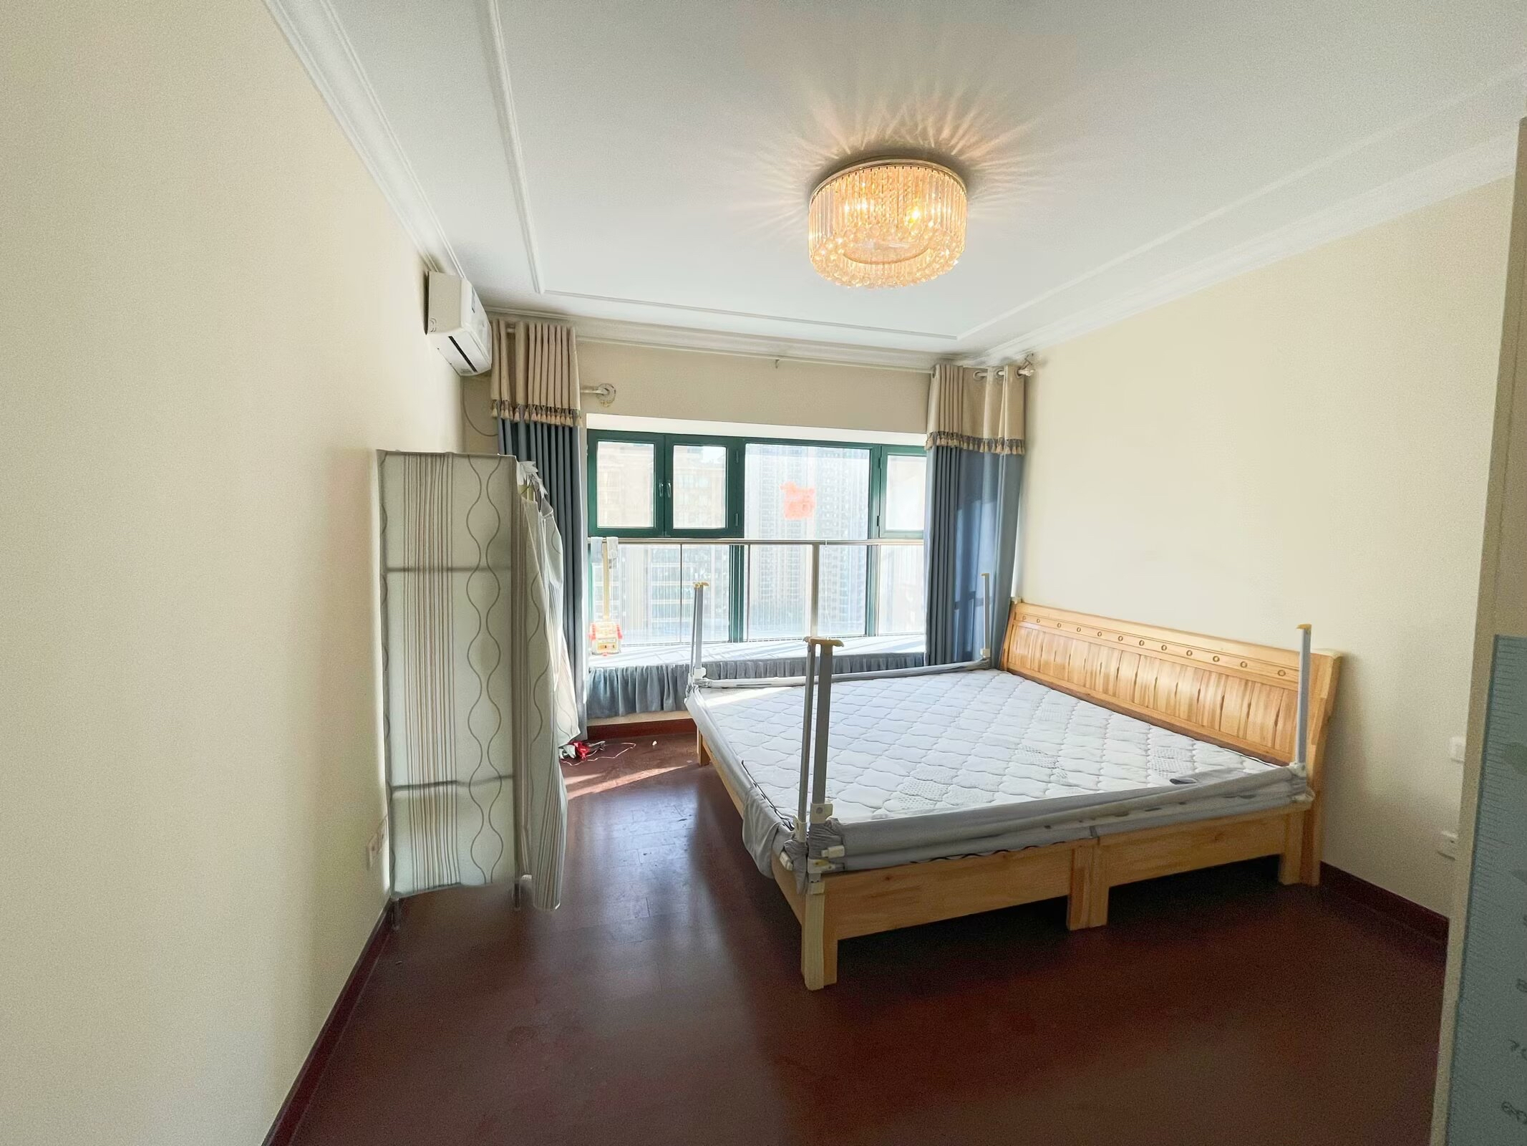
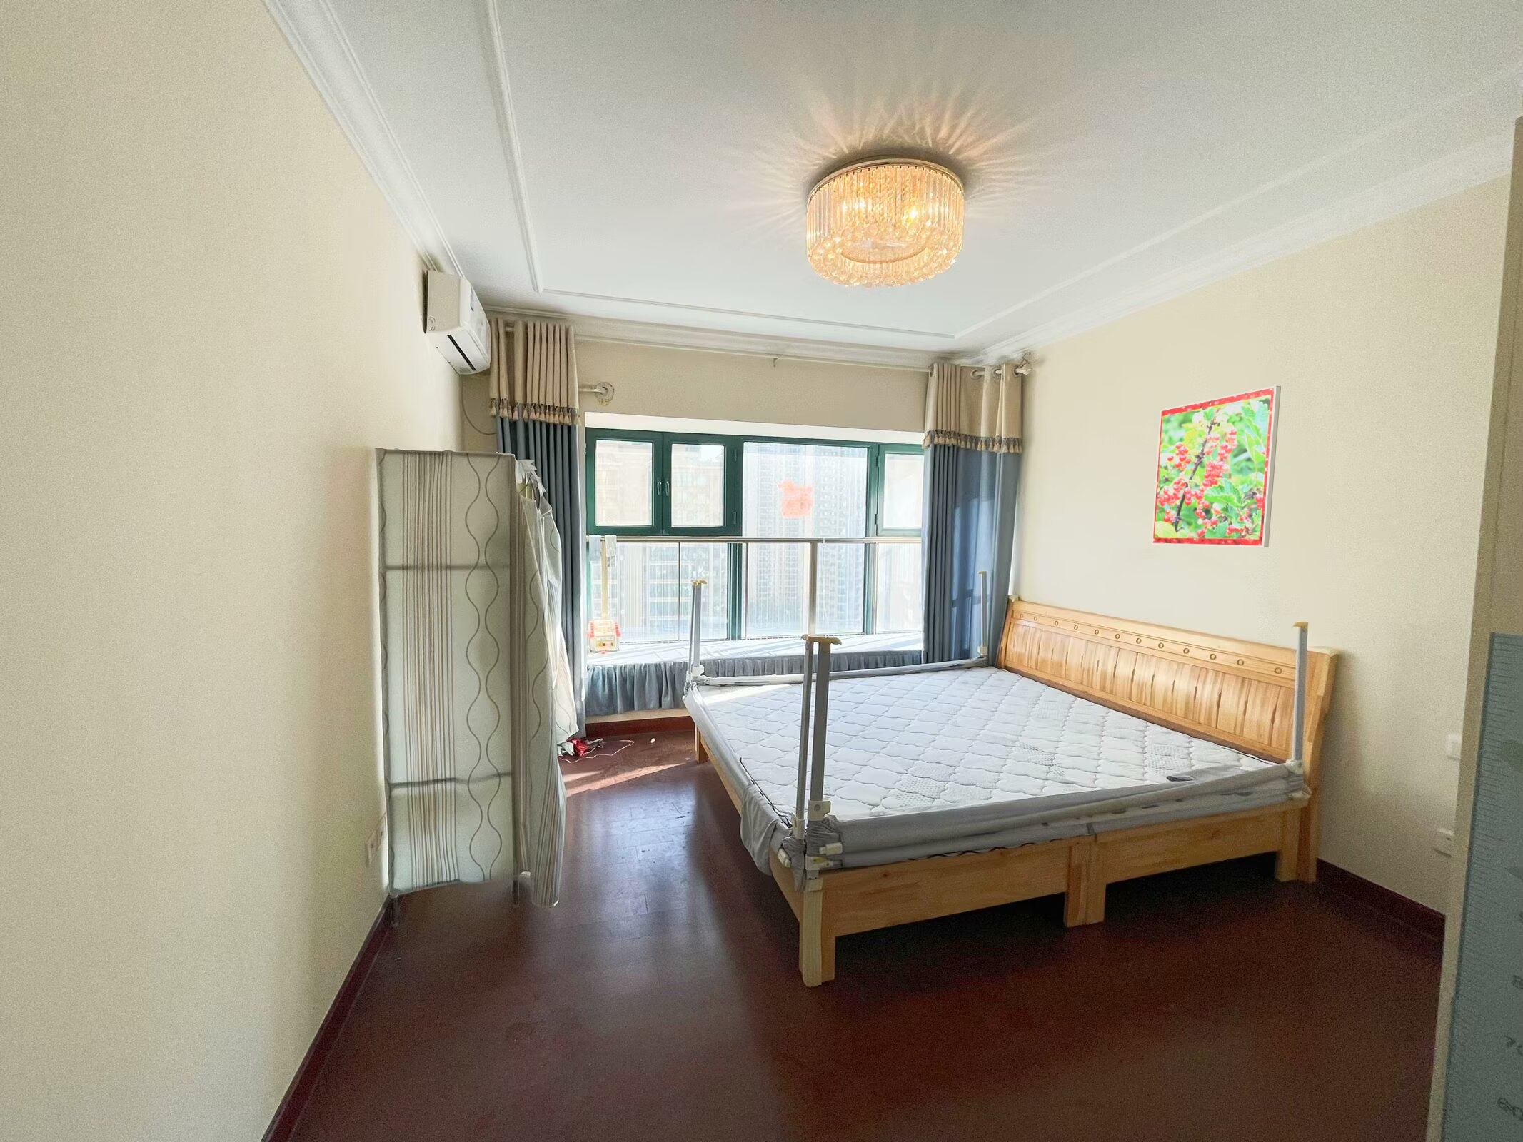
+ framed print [1151,385,1282,548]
